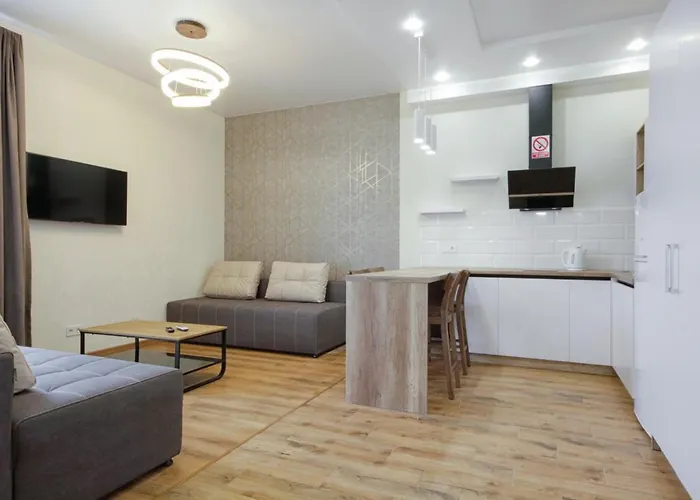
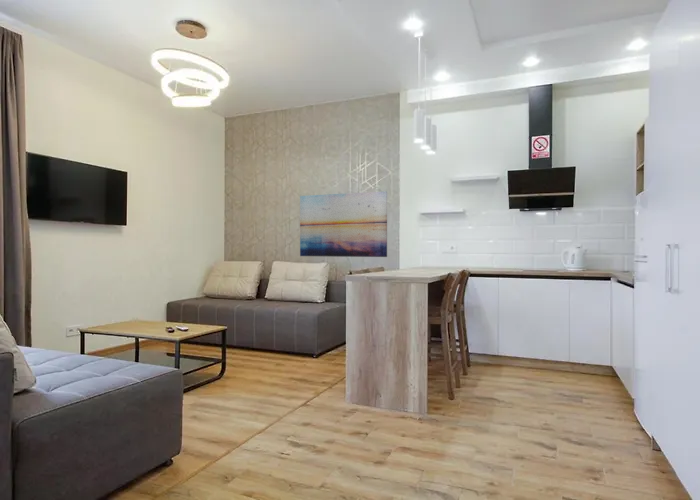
+ wall art [299,190,388,258]
